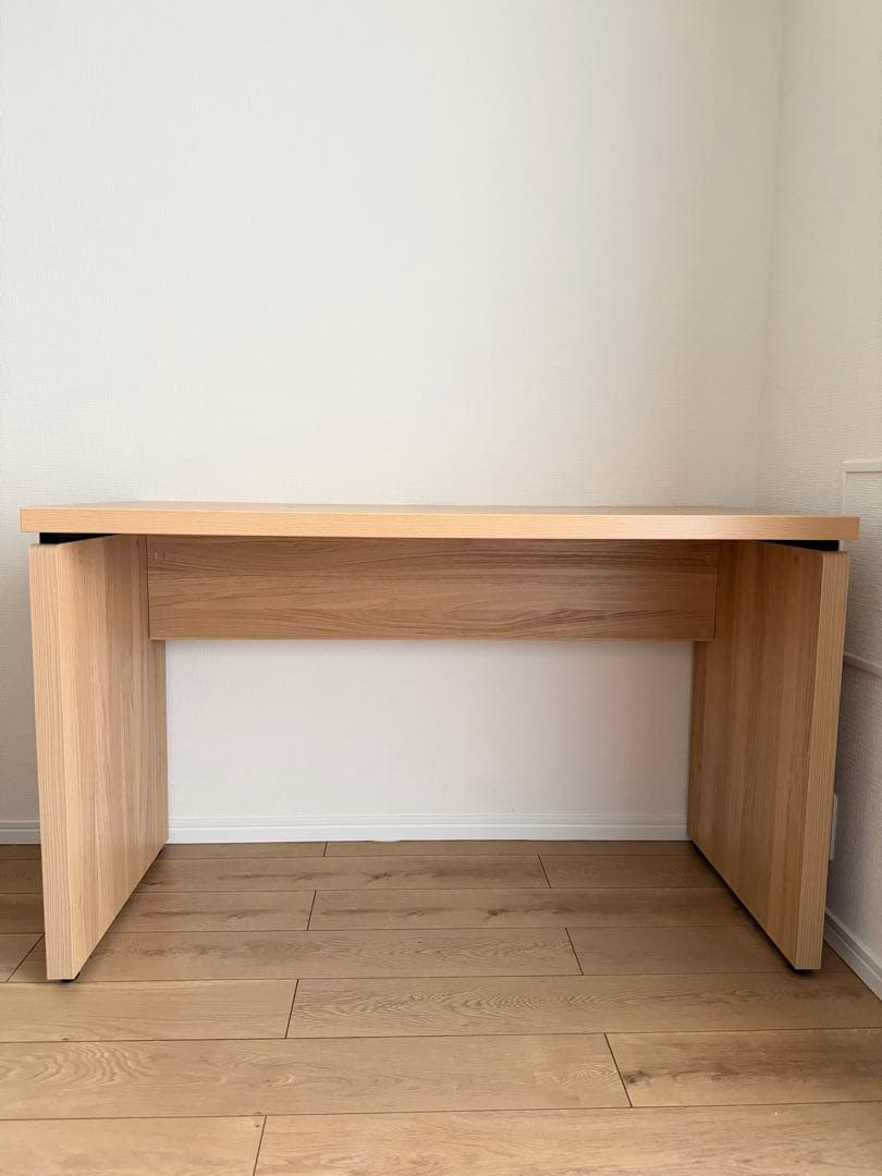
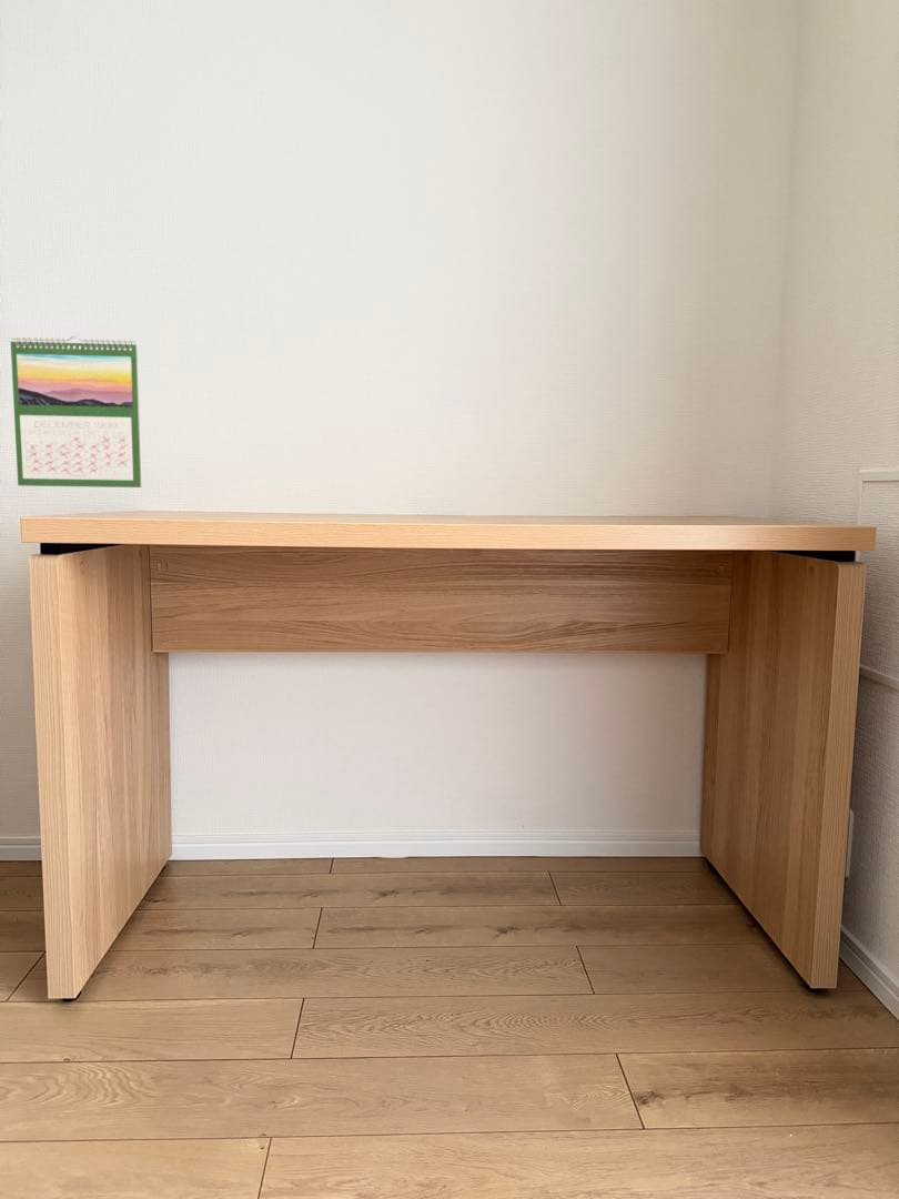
+ calendar [10,335,142,488]
